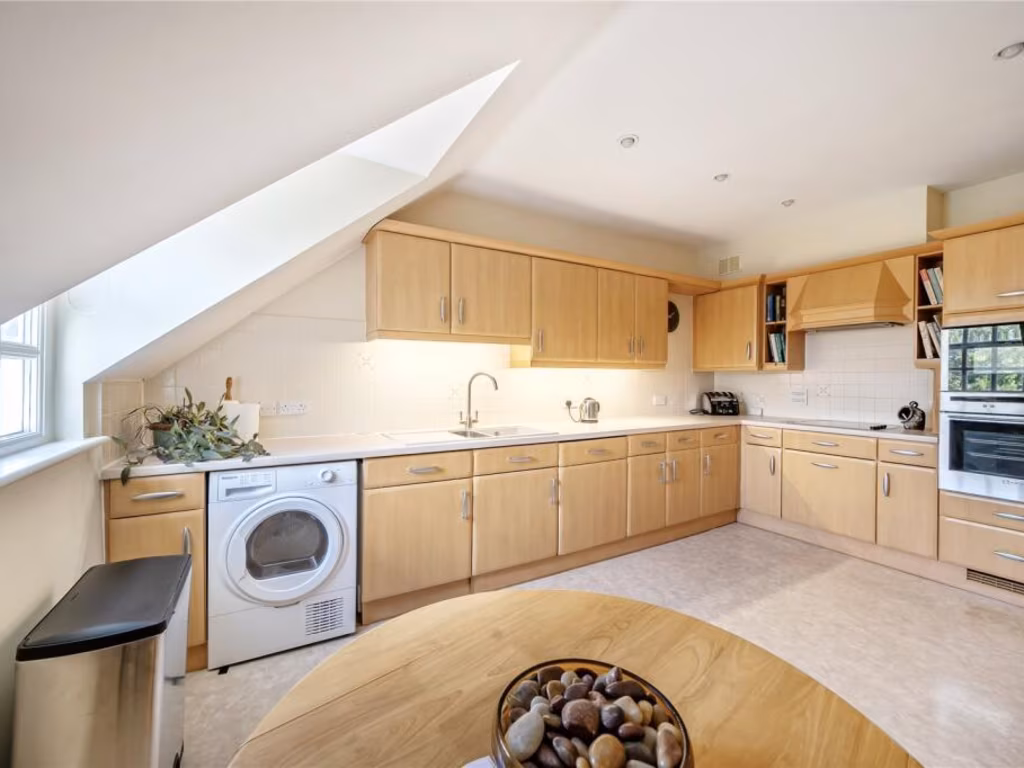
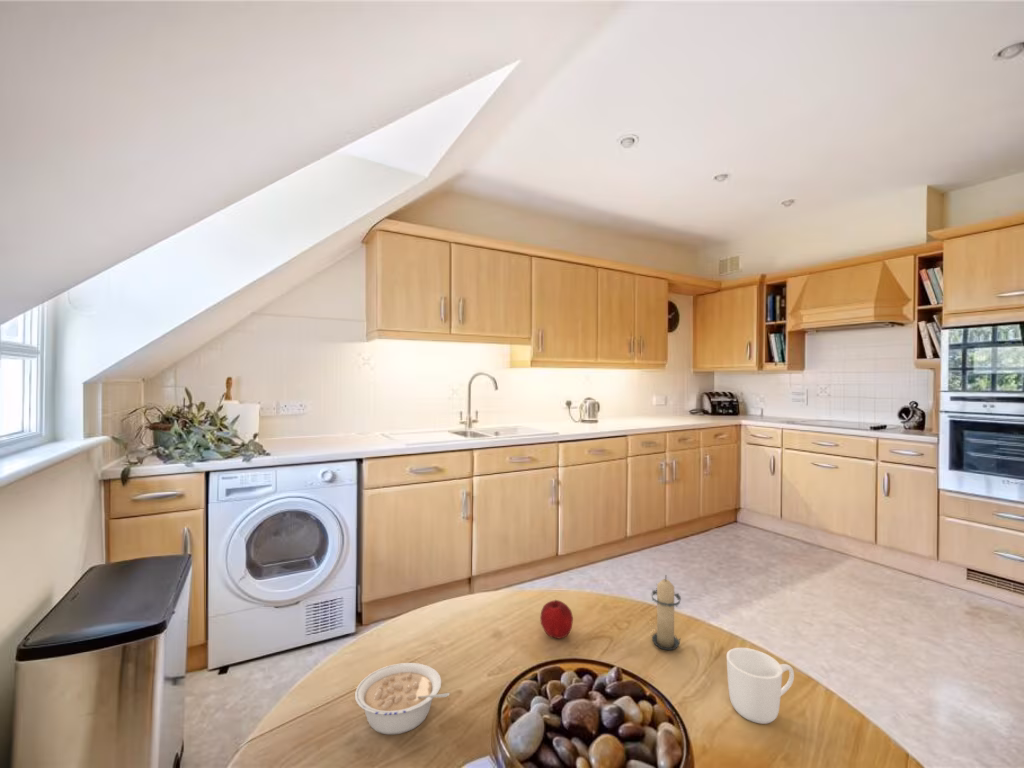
+ apple [539,599,574,640]
+ mug [726,647,795,725]
+ candle [650,574,682,651]
+ legume [354,662,451,736]
